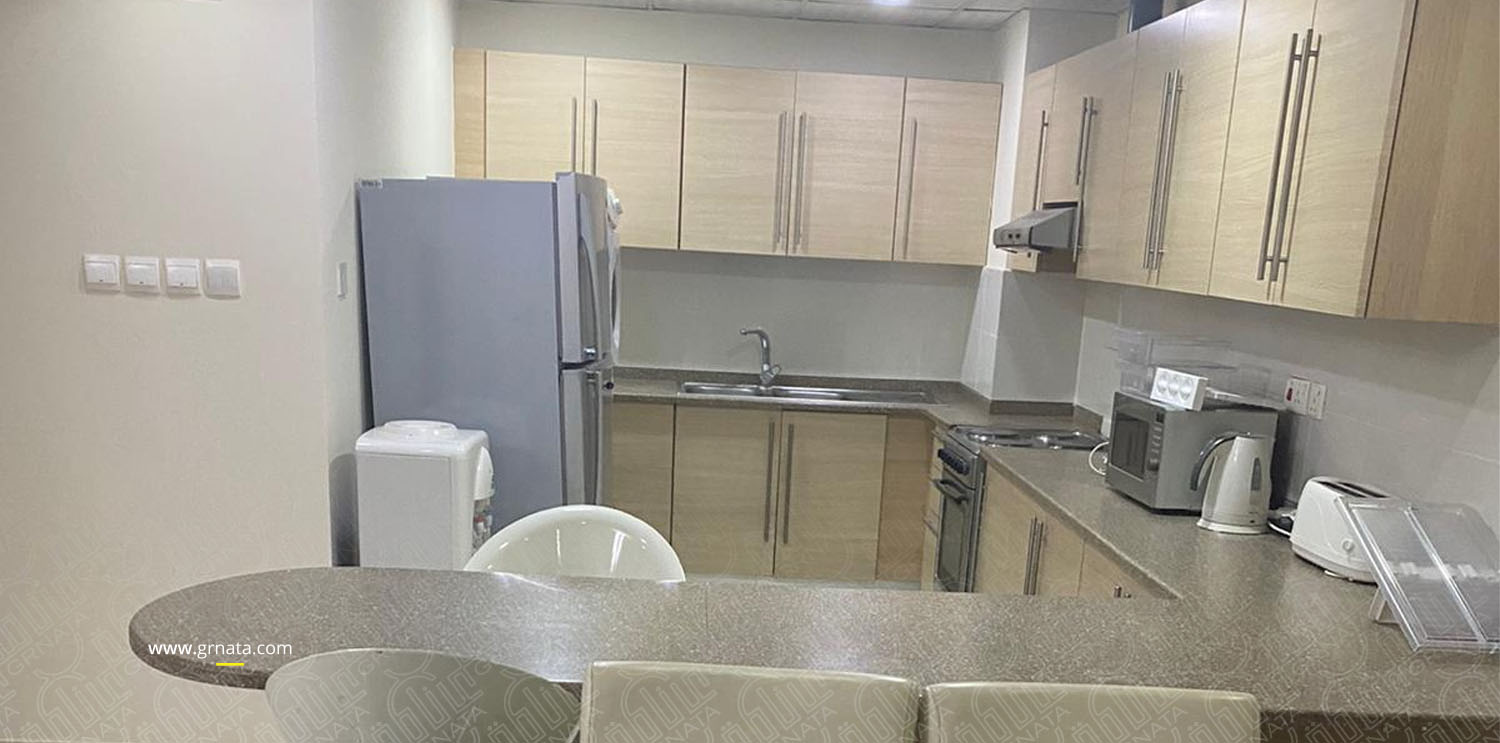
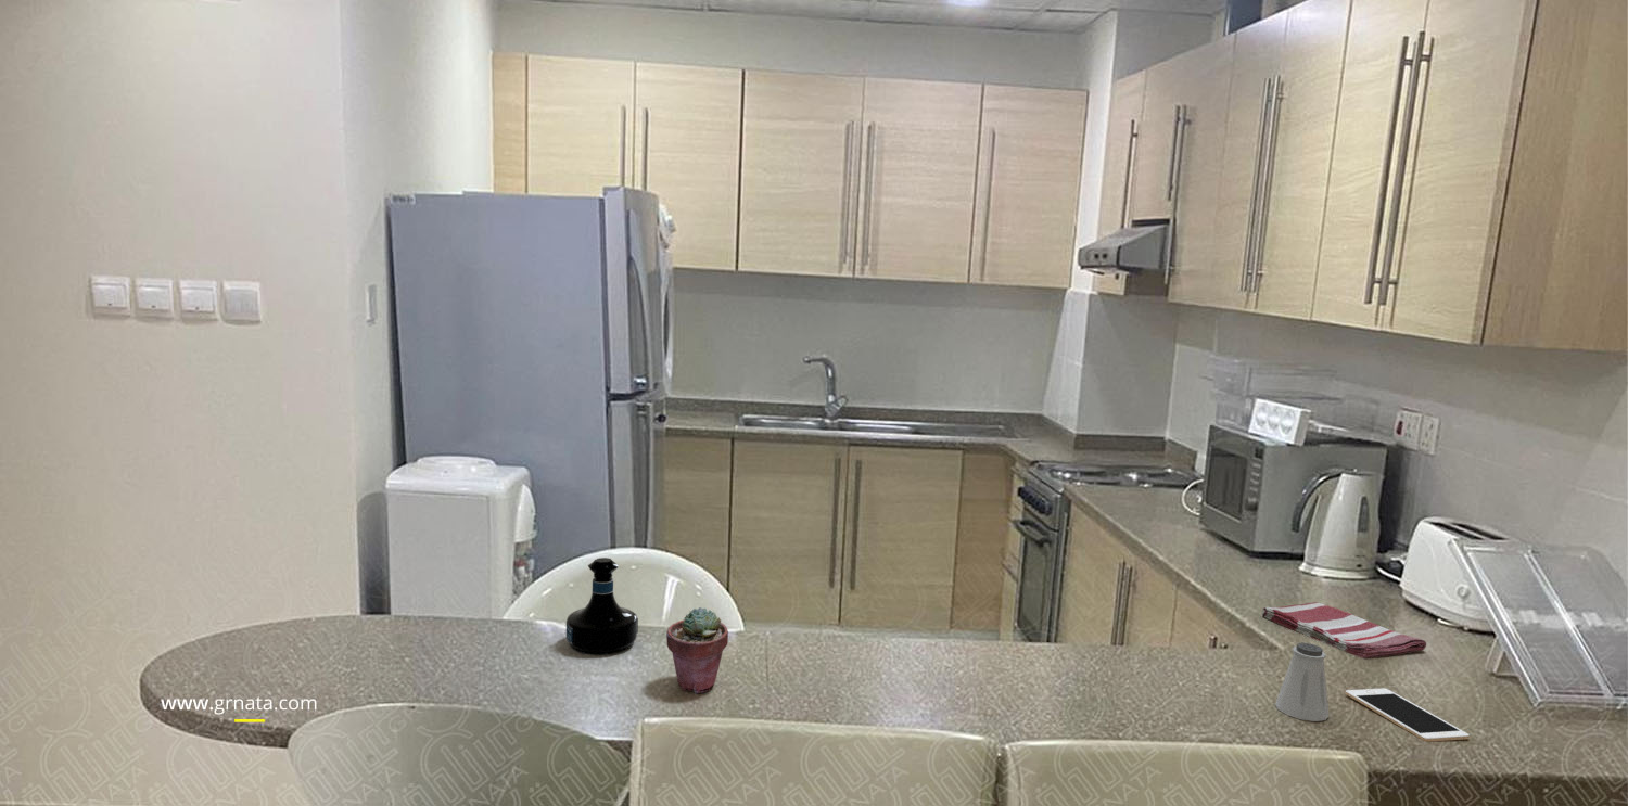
+ cell phone [1344,688,1471,743]
+ dish towel [1261,601,1427,660]
+ saltshaker [1274,641,1331,722]
+ potted succulent [665,606,729,694]
+ tequila bottle [565,556,639,656]
